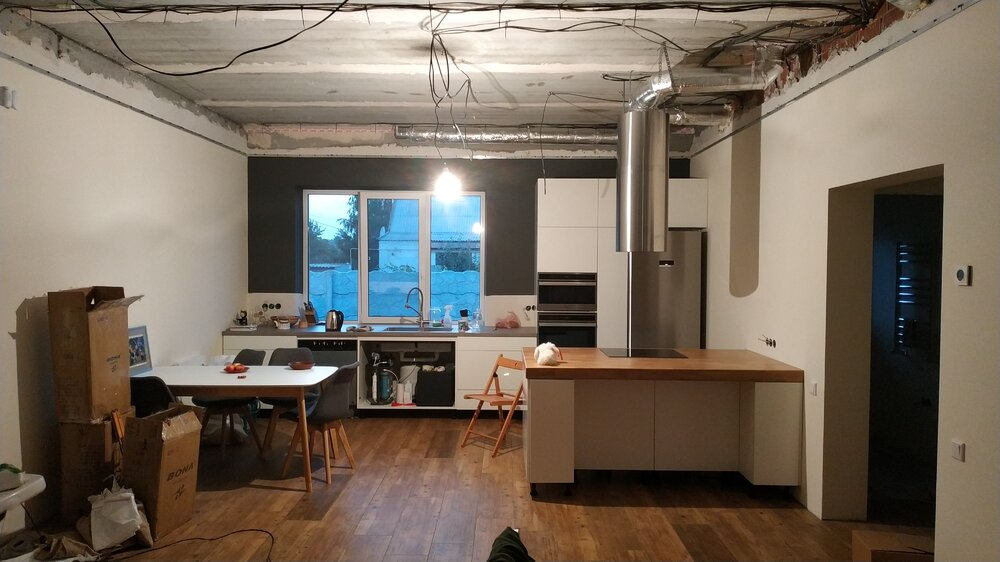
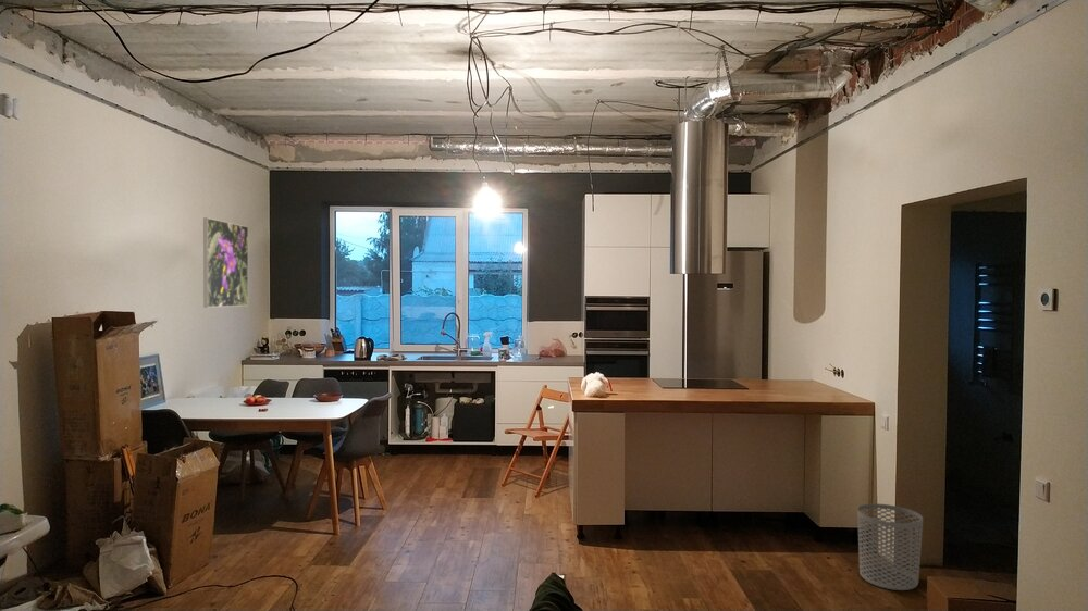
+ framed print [202,216,249,309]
+ waste bin [856,502,924,591]
